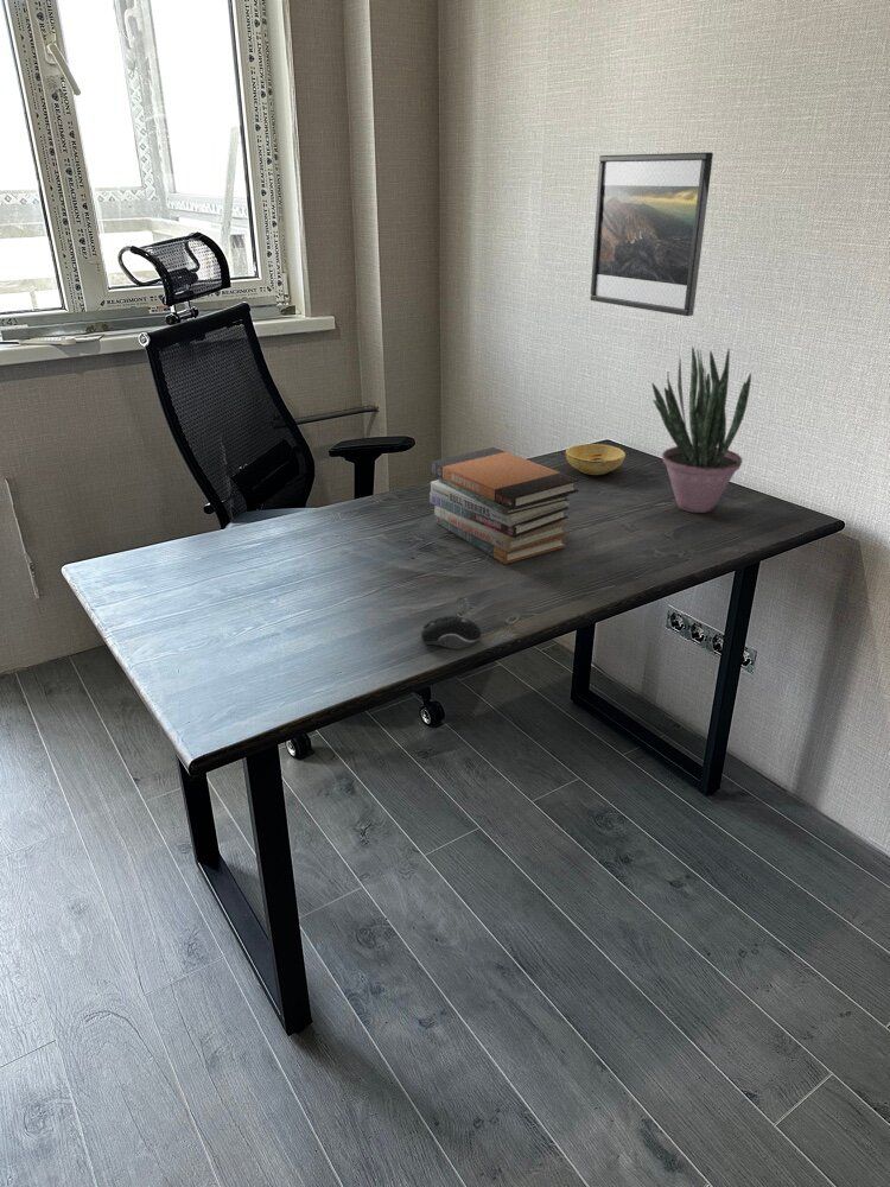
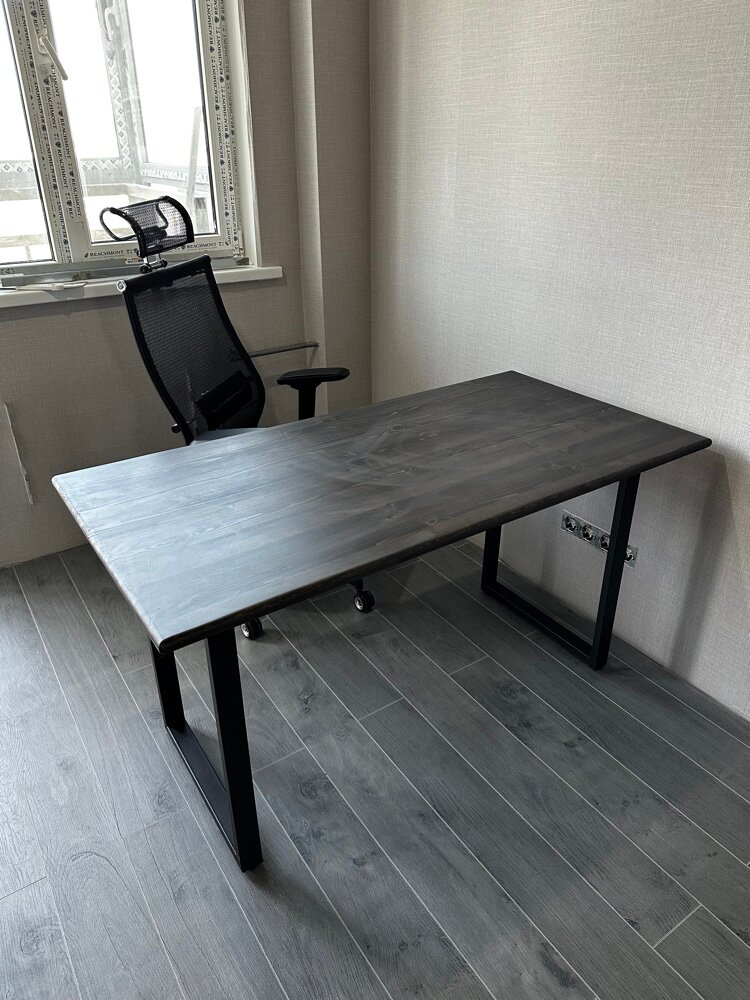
- potted plant [650,345,752,514]
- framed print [589,151,714,317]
- bowl [565,443,627,476]
- book stack [428,446,580,565]
- computer mouse [420,615,482,650]
